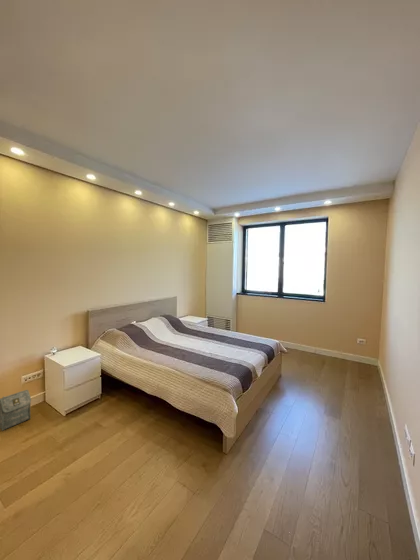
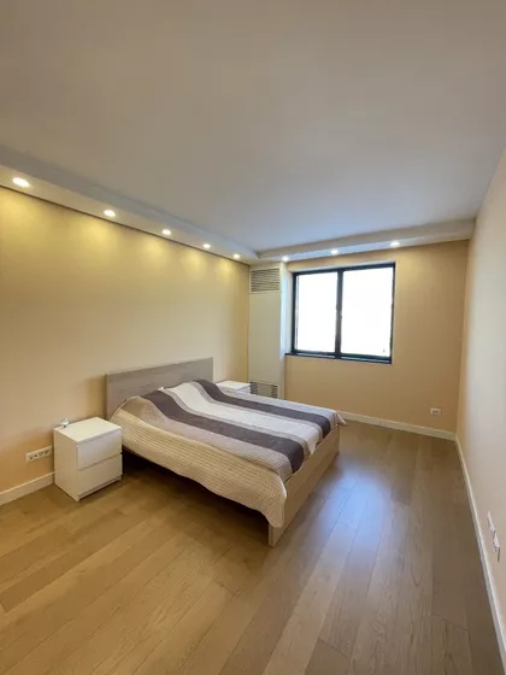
- bag [0,389,32,432]
